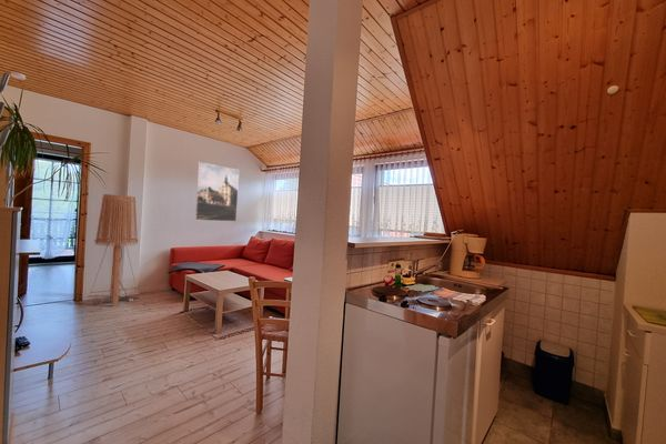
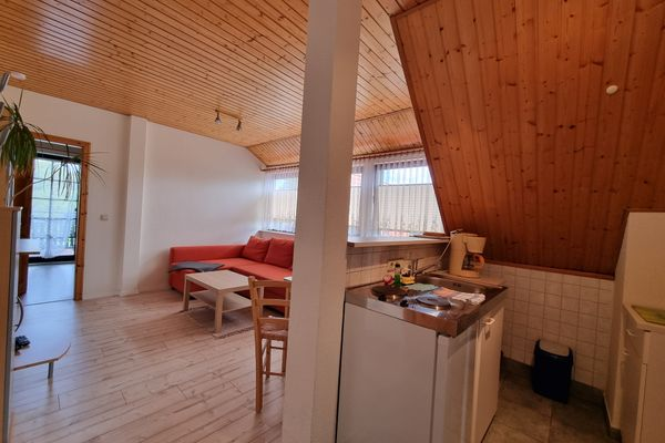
- floor lamp [85,193,140,307]
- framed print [194,161,241,223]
